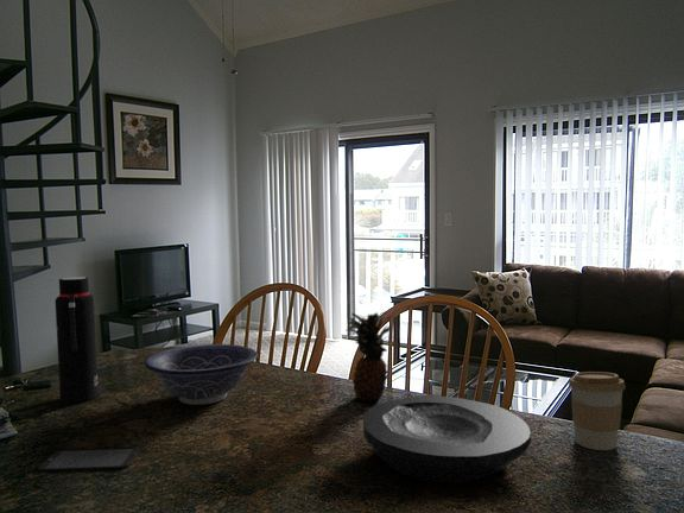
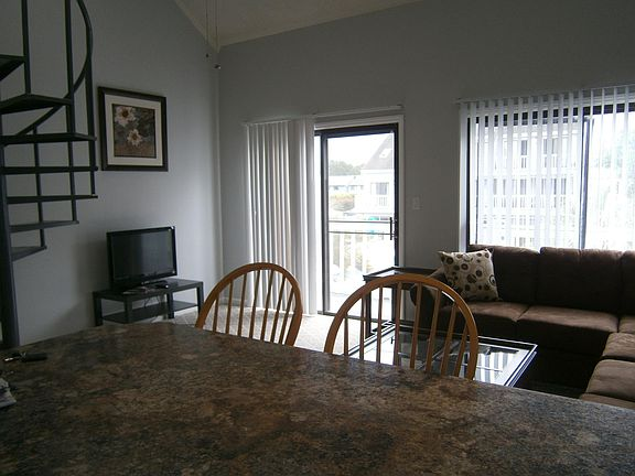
- smartphone [37,448,141,473]
- fruit [344,311,393,403]
- coffee cup [568,370,627,451]
- plate [362,395,533,484]
- decorative bowl [144,343,259,406]
- water bottle [55,276,100,404]
